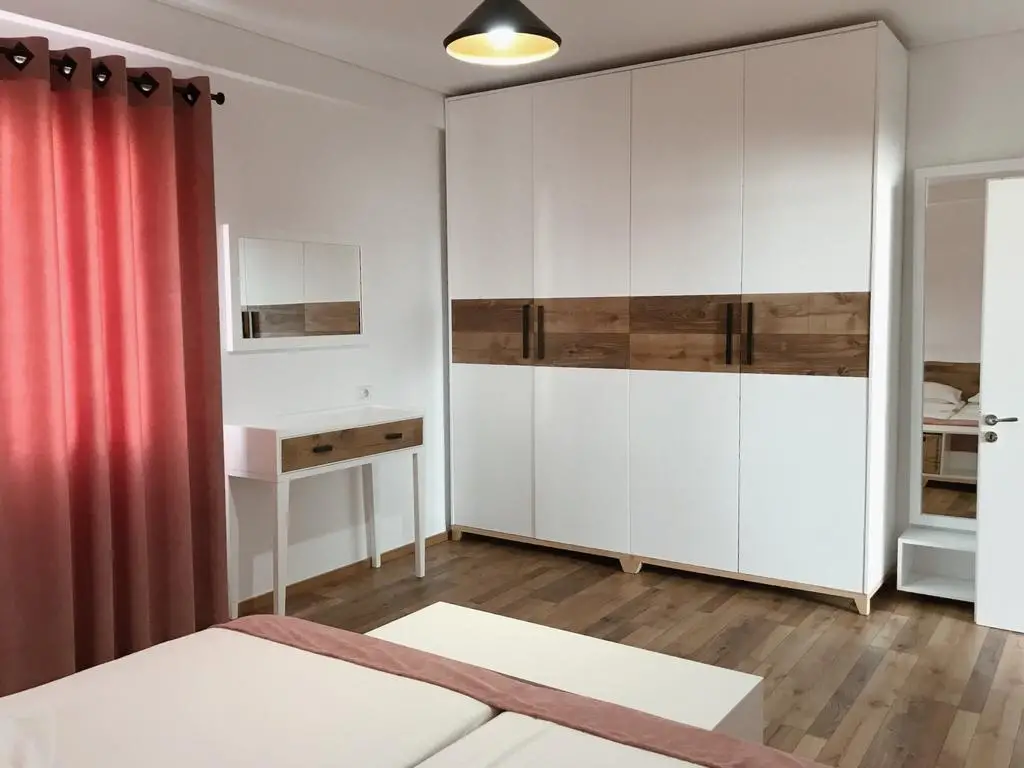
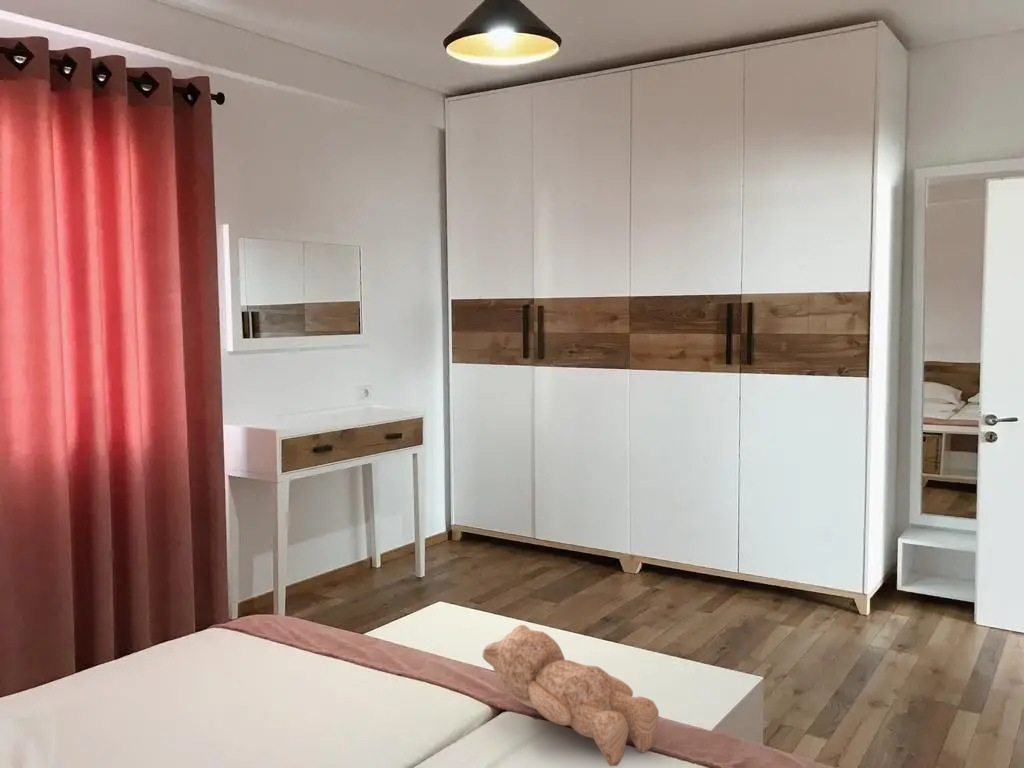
+ teddy bear [482,624,660,767]
